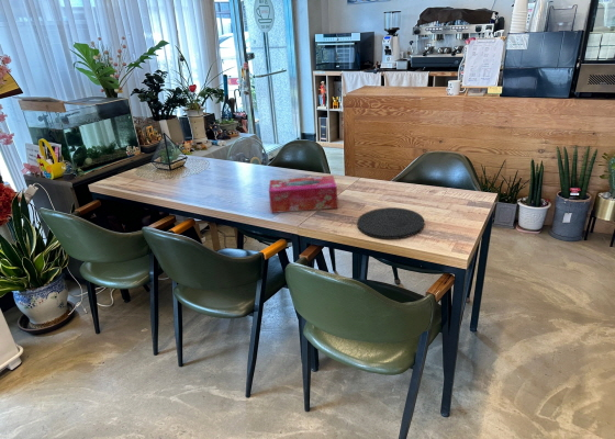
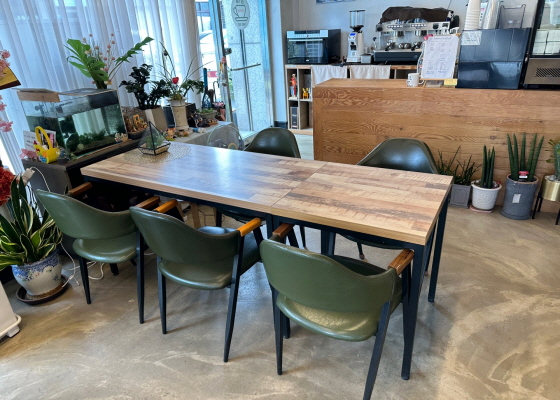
- tissue box [268,175,338,214]
- plate [356,206,425,240]
